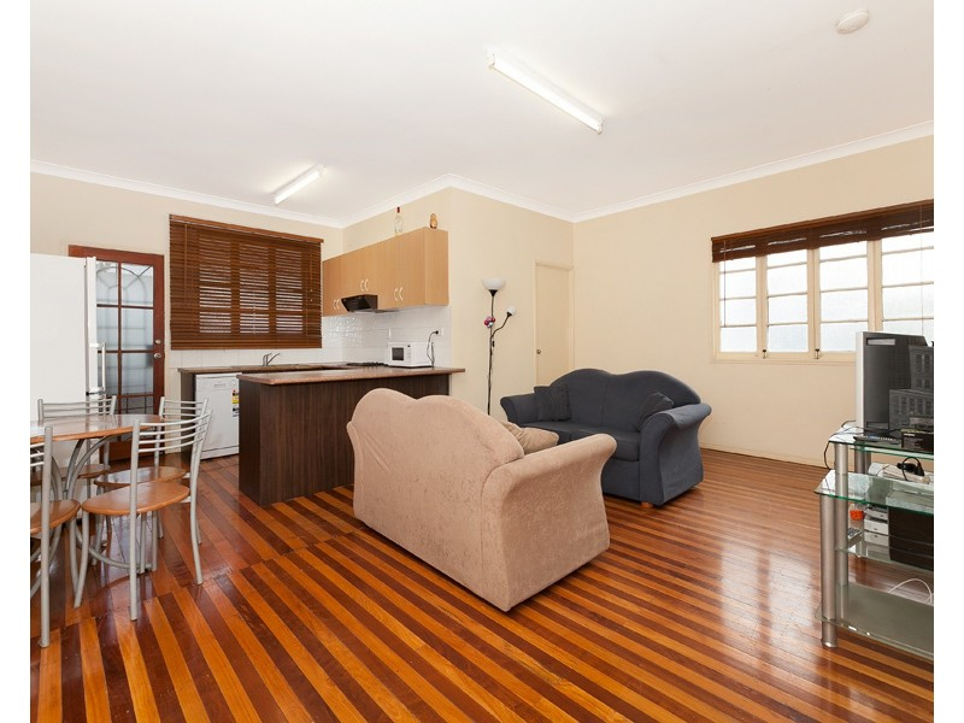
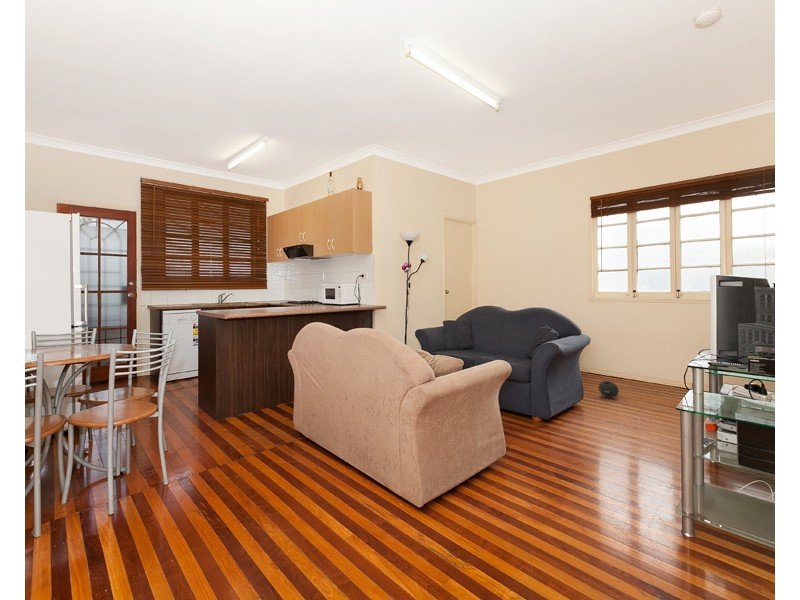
+ speaker [597,380,620,401]
